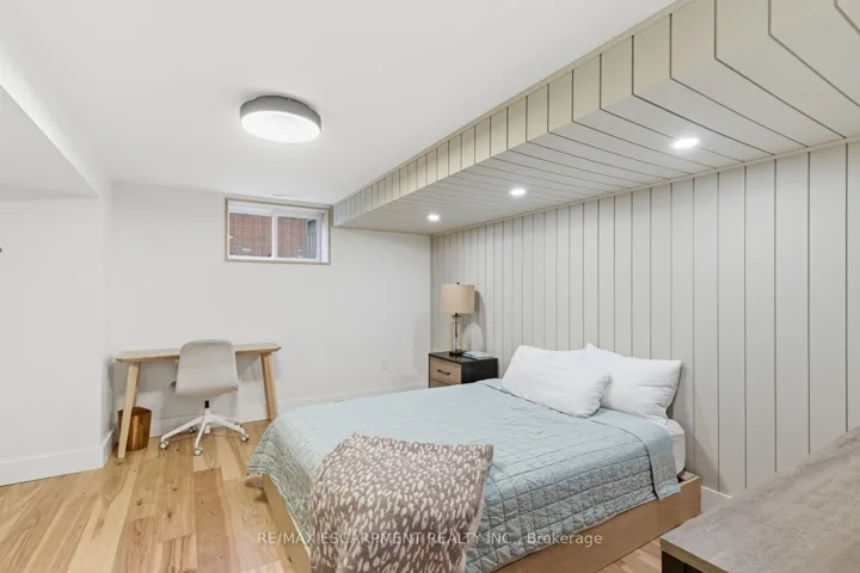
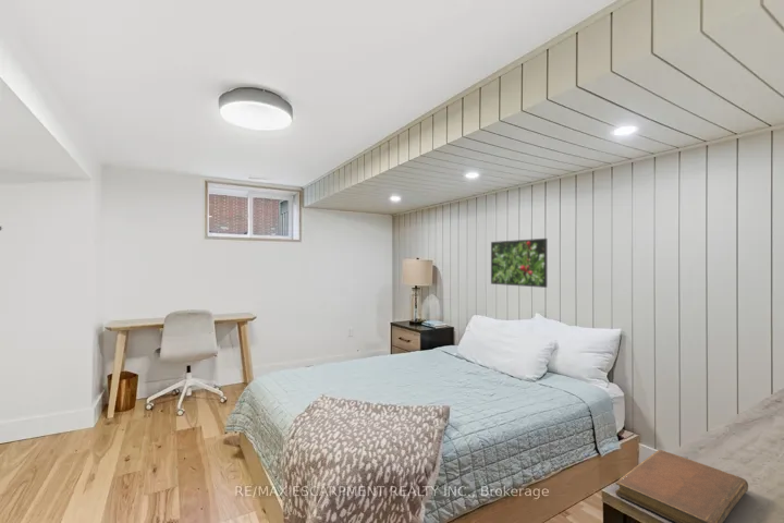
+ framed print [490,238,548,289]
+ notebook [614,449,749,523]
